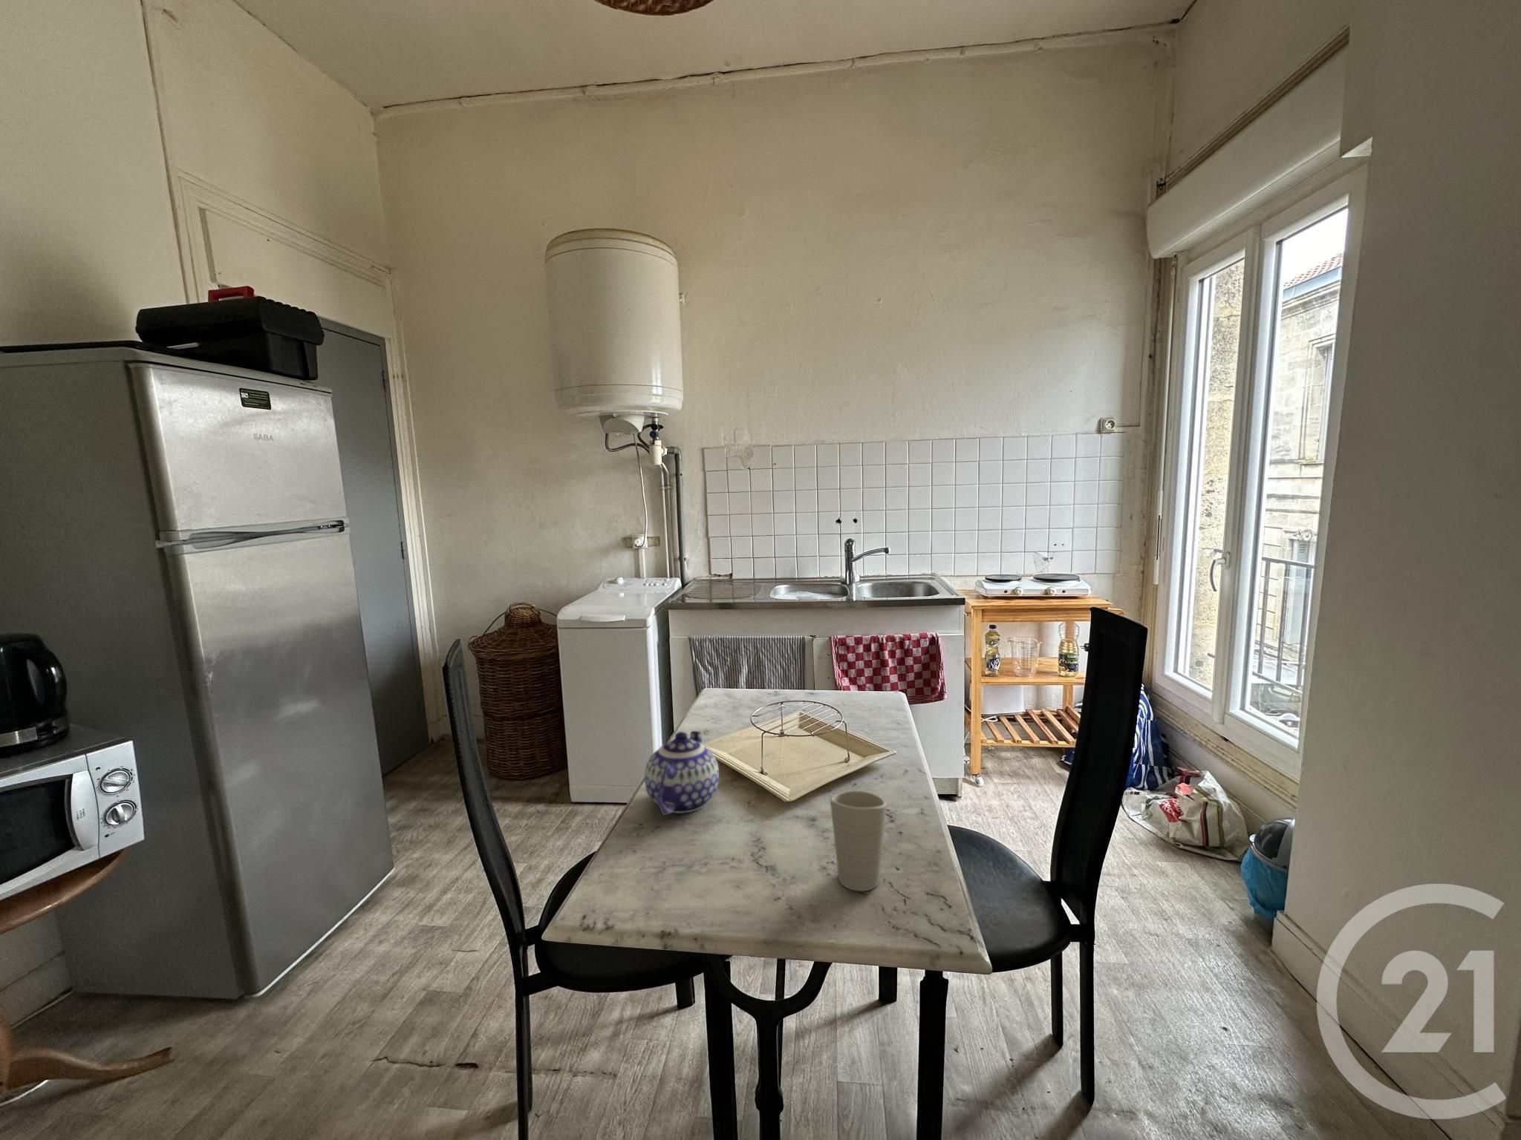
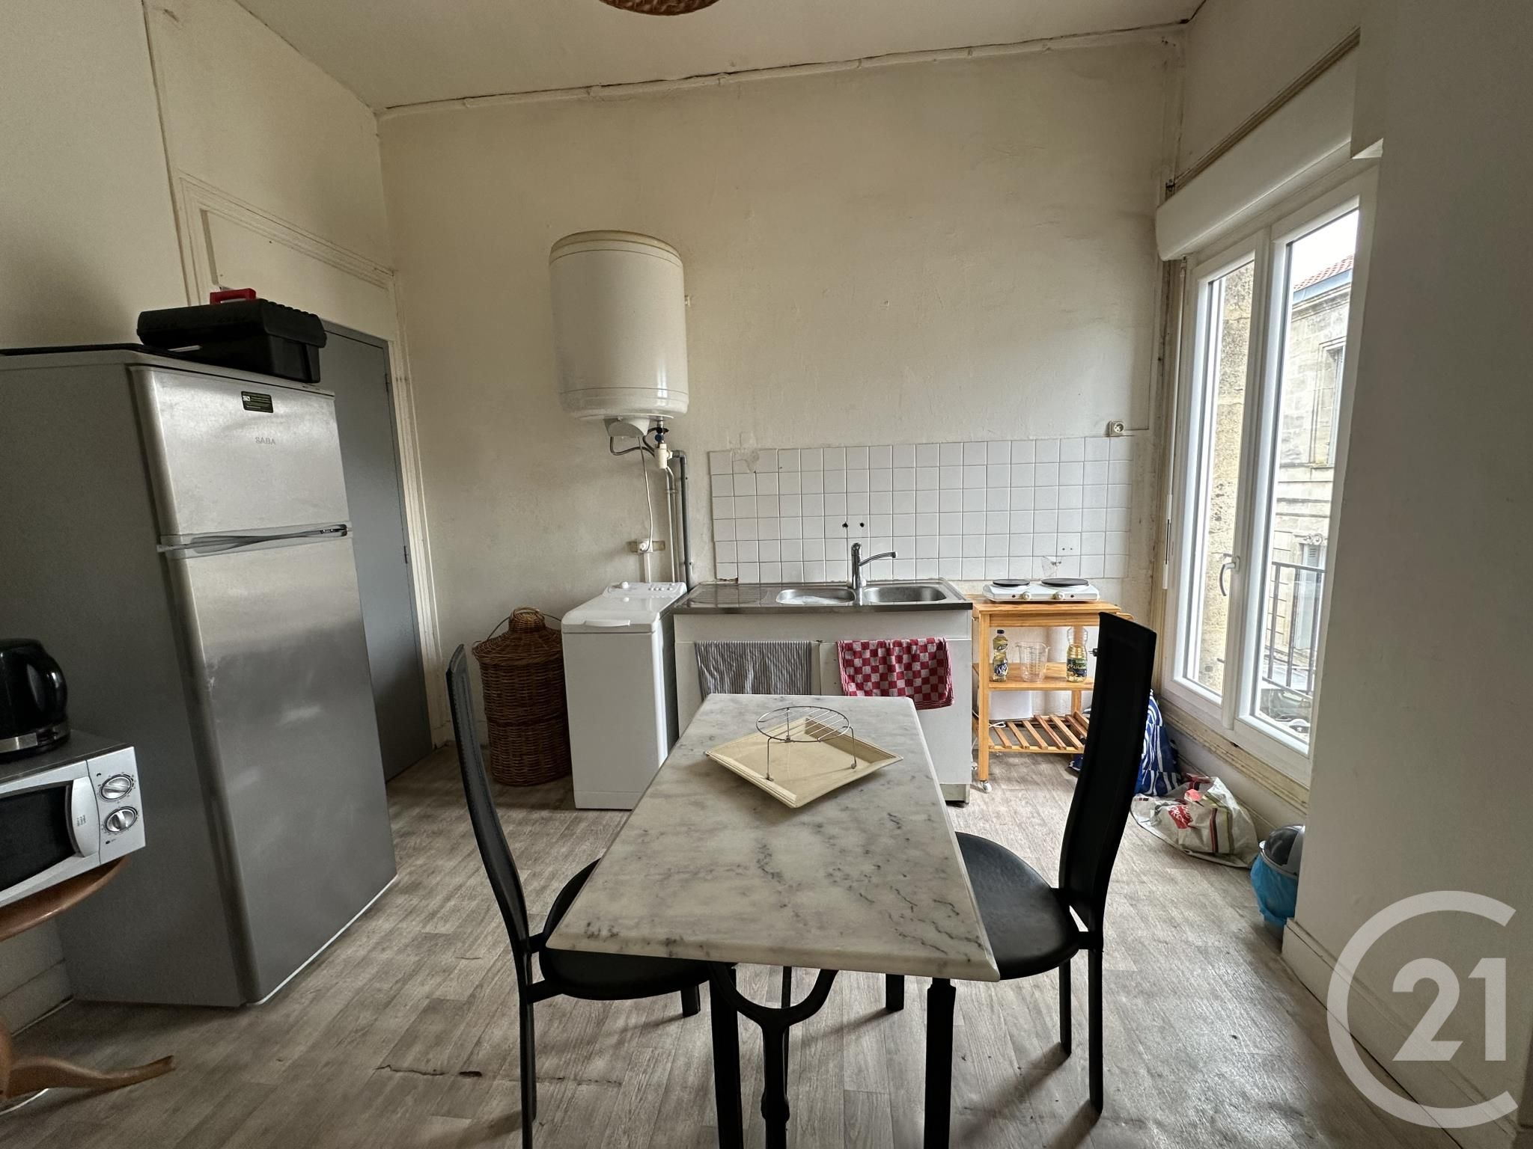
- cup [830,789,887,892]
- teapot [644,730,720,815]
